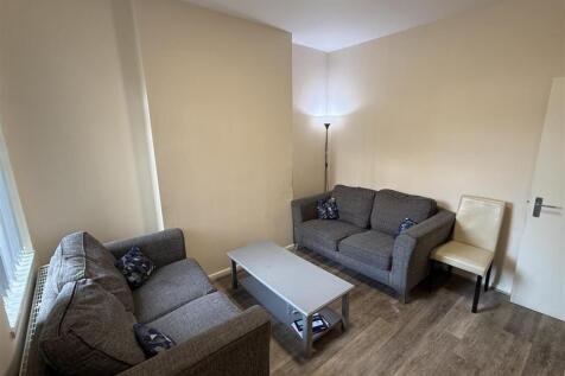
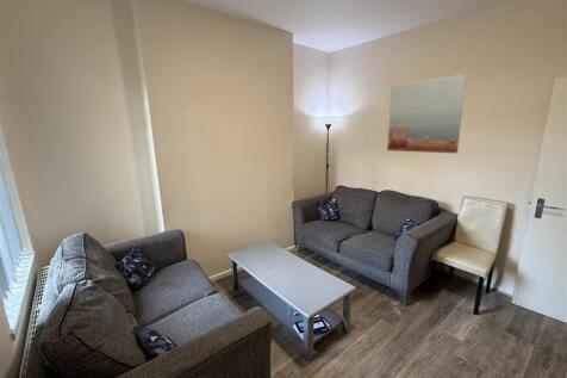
+ wall art [386,73,467,154]
